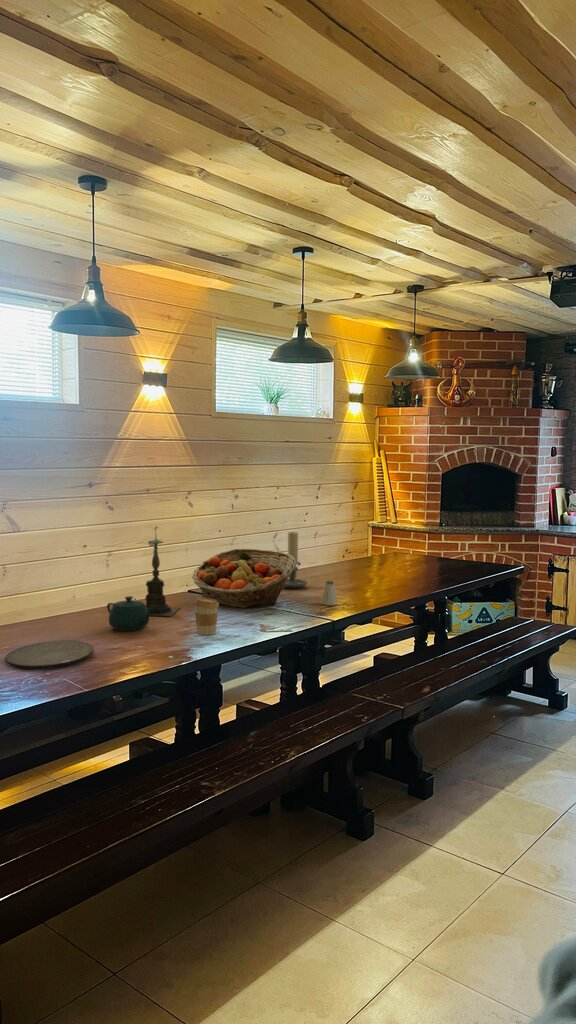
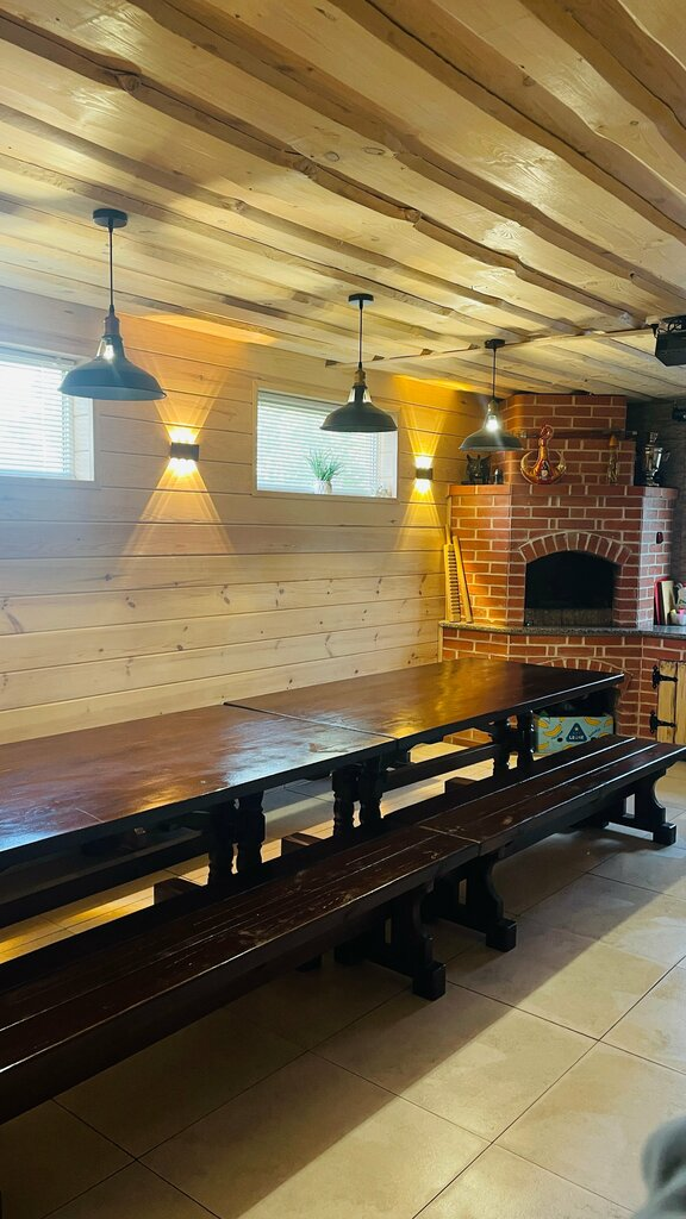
- teapot [106,595,154,632]
- fruit basket [191,548,297,609]
- candle holder [144,530,181,617]
- saltshaker [320,580,338,606]
- plate [4,639,95,669]
- coffee cup [193,597,220,636]
- candle holder [283,531,308,590]
